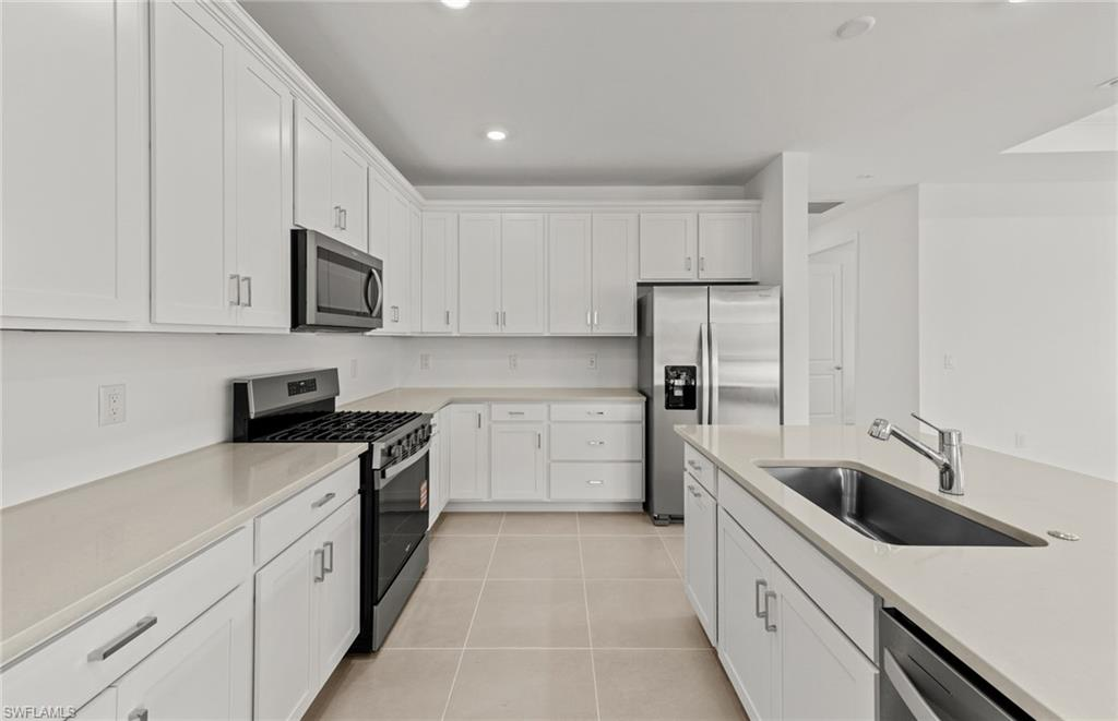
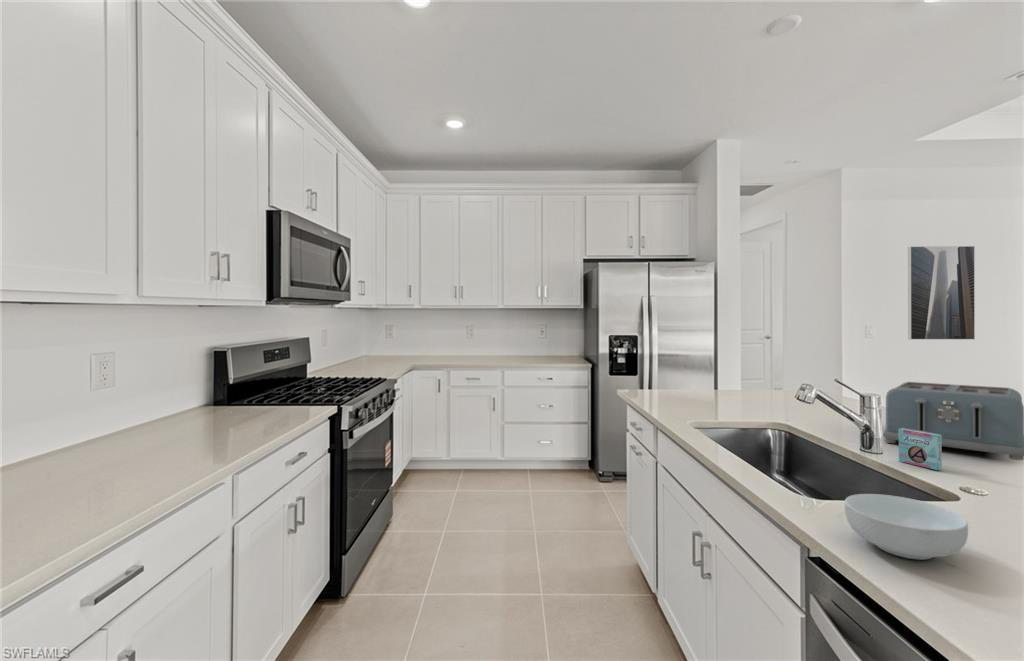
+ toaster [882,381,1024,461]
+ cereal bowl [844,493,969,561]
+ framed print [907,245,976,341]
+ cosmetic container [898,428,943,471]
